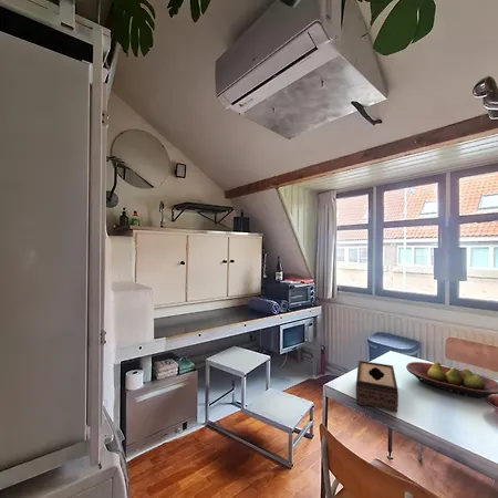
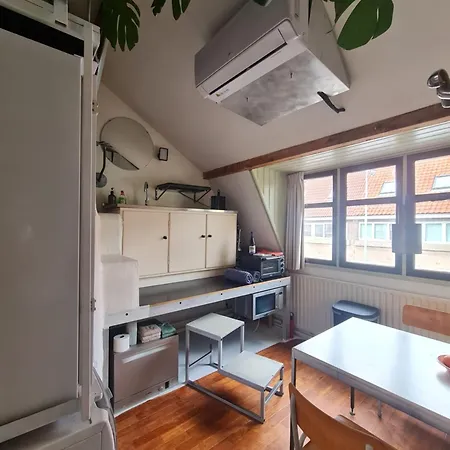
- fruit bowl [405,361,498,400]
- tissue box [355,360,400,413]
